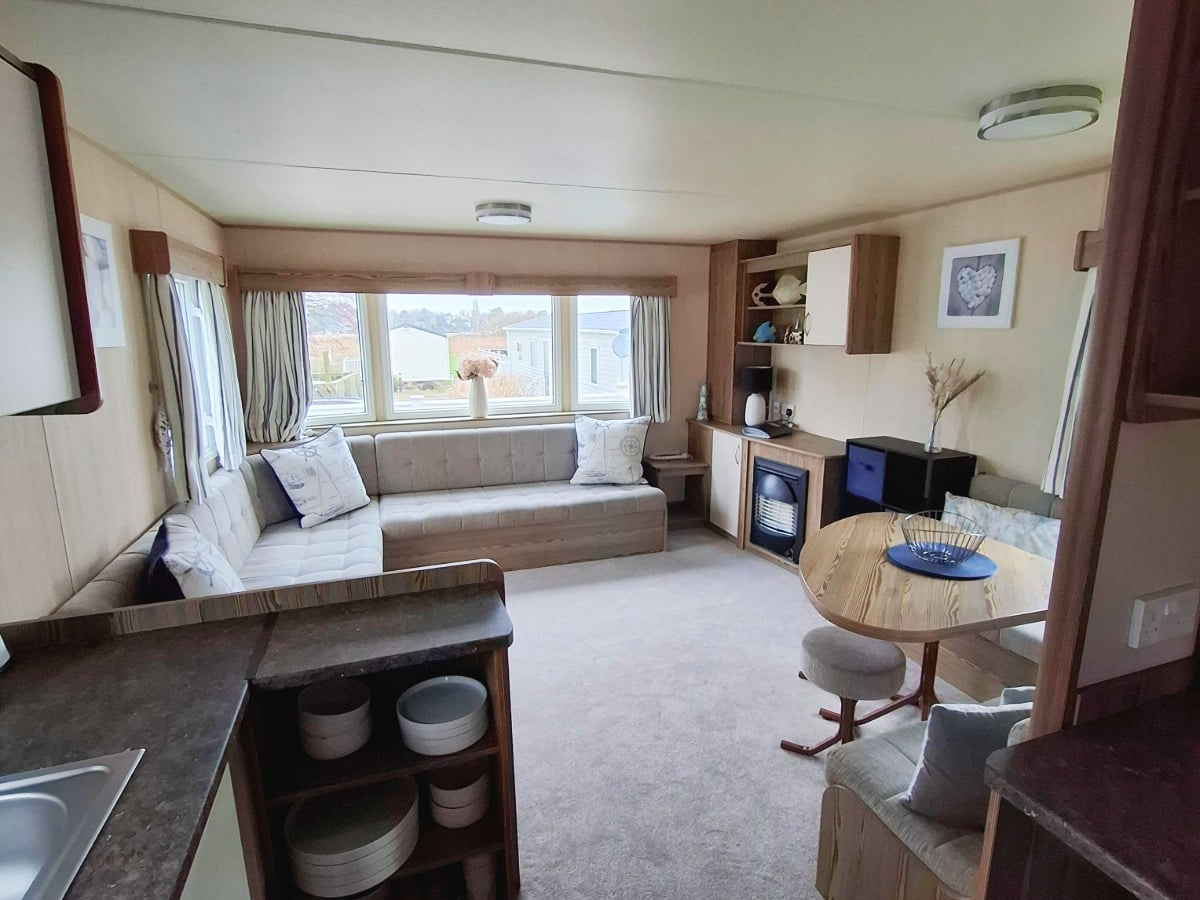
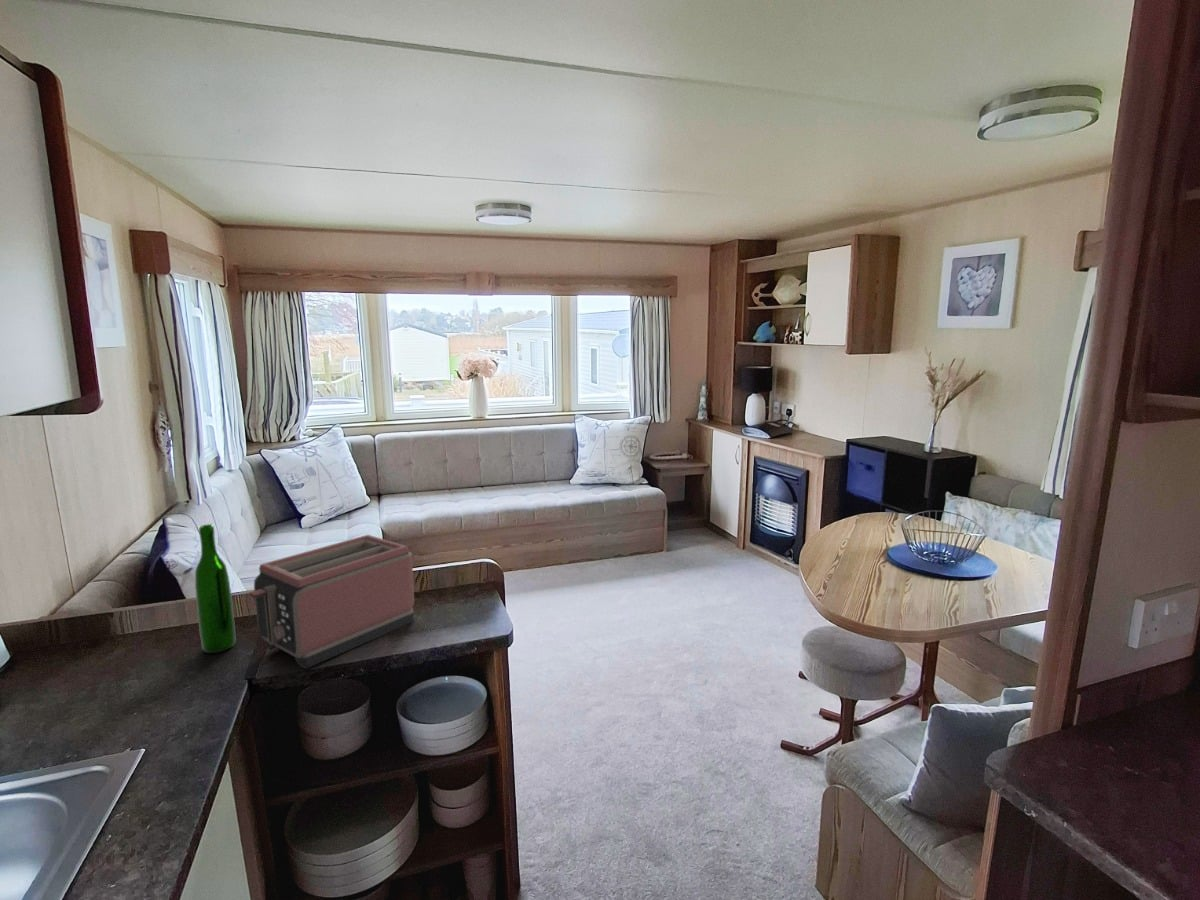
+ wine bottle [194,523,237,654]
+ toaster [248,534,415,670]
